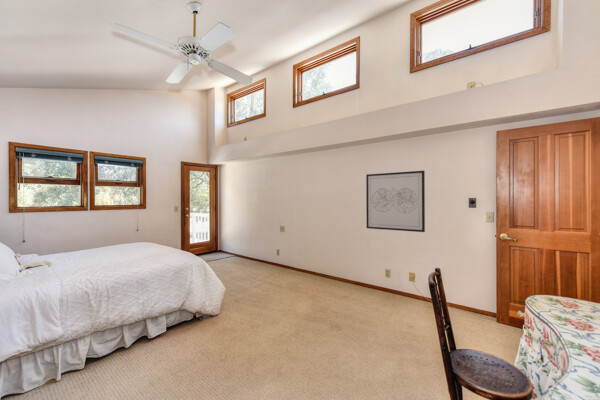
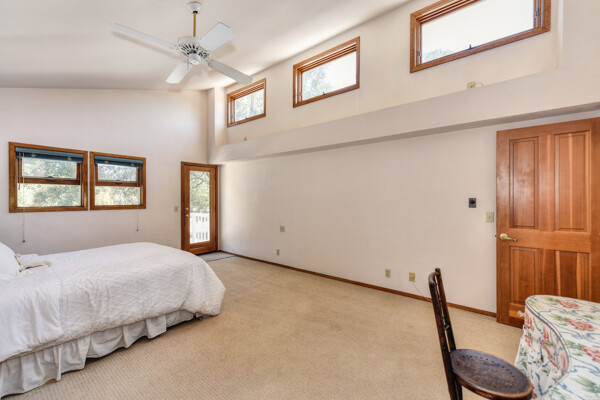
- wall art [365,170,426,233]
